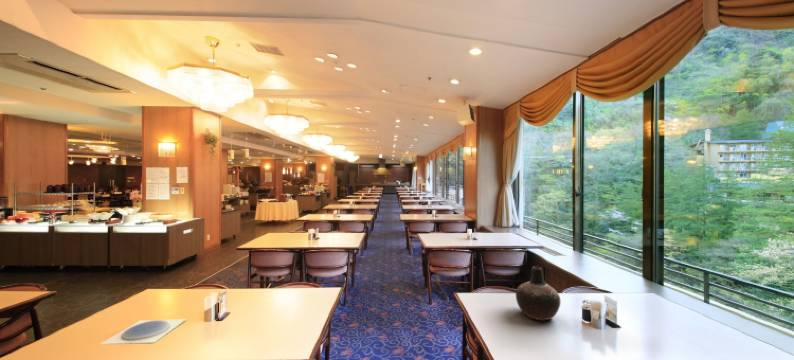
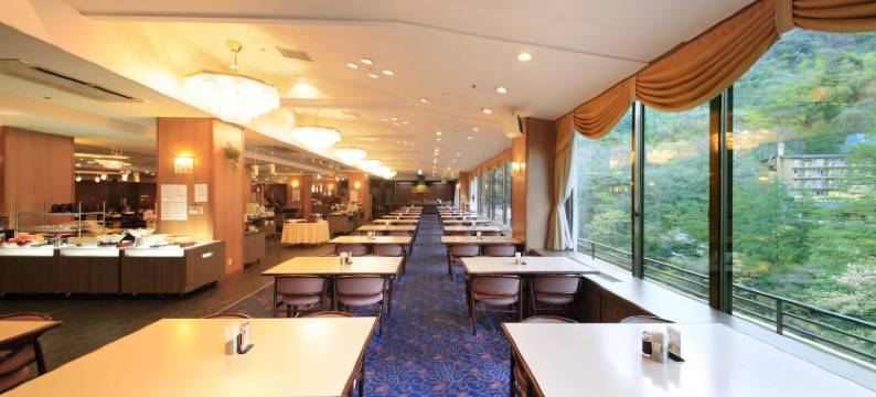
- plate [99,319,186,345]
- vase [515,266,561,321]
